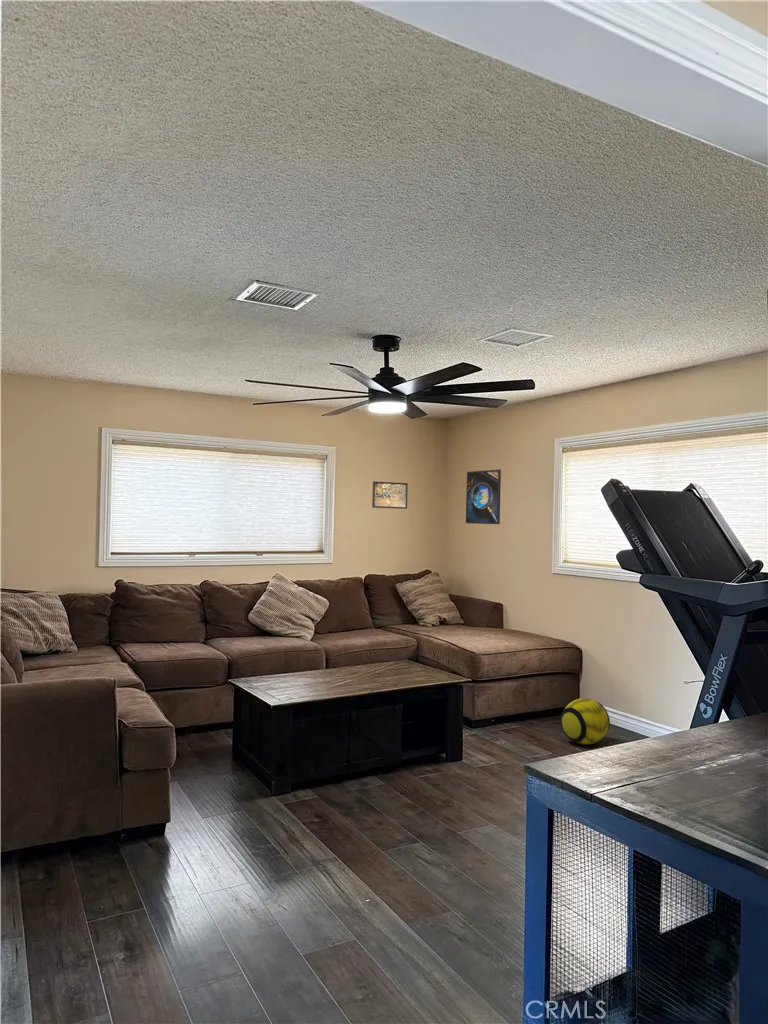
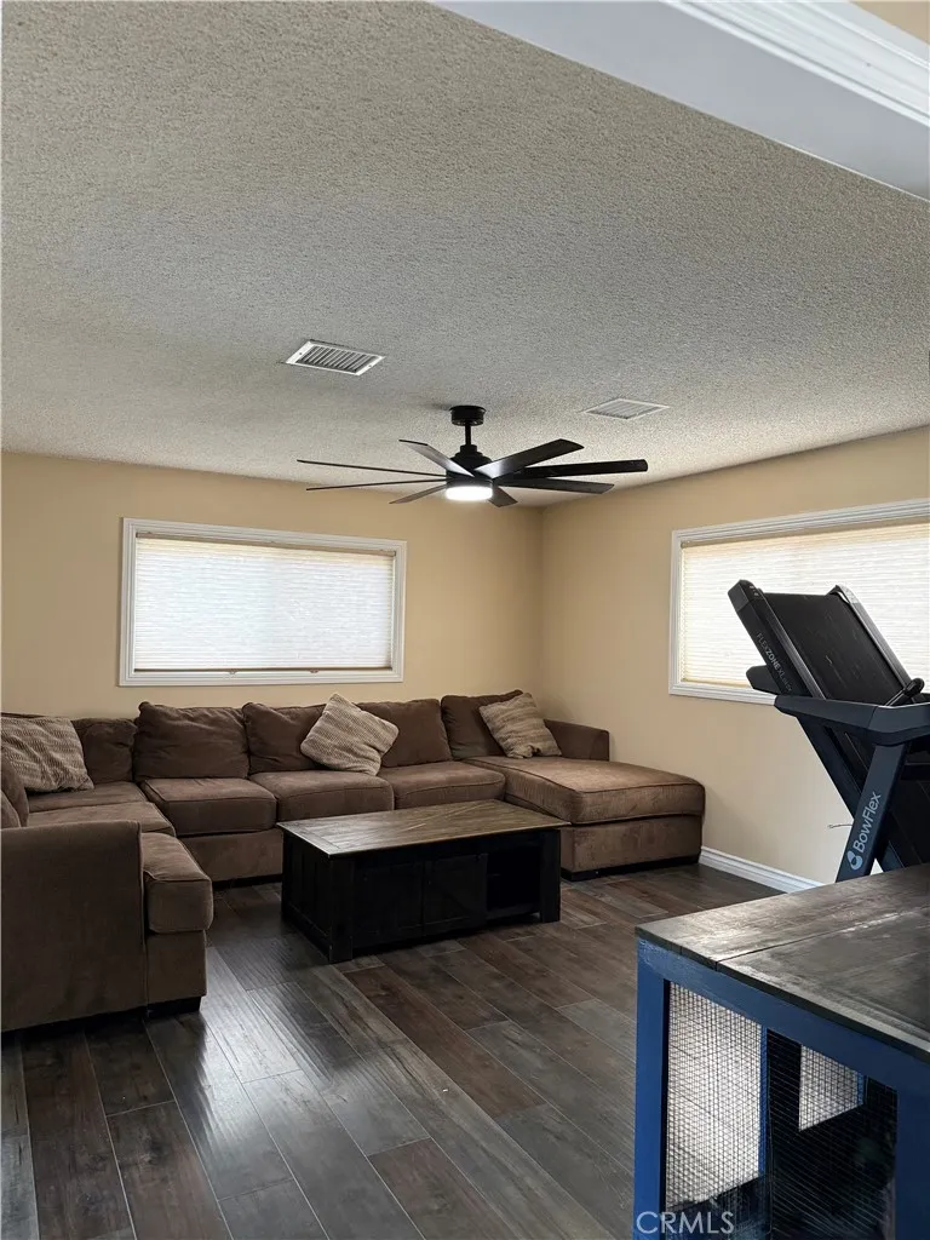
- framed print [465,468,502,525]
- ball [560,697,611,746]
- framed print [371,480,409,510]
